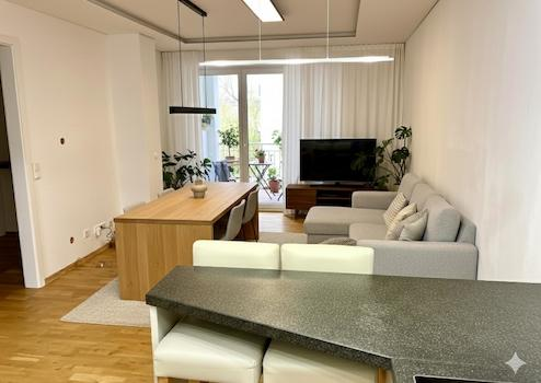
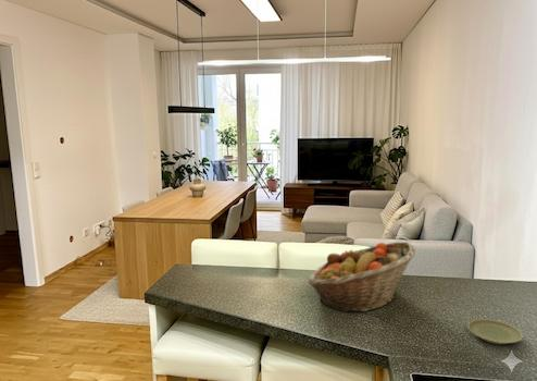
+ plate [466,318,524,345]
+ fruit basket [307,241,416,314]
